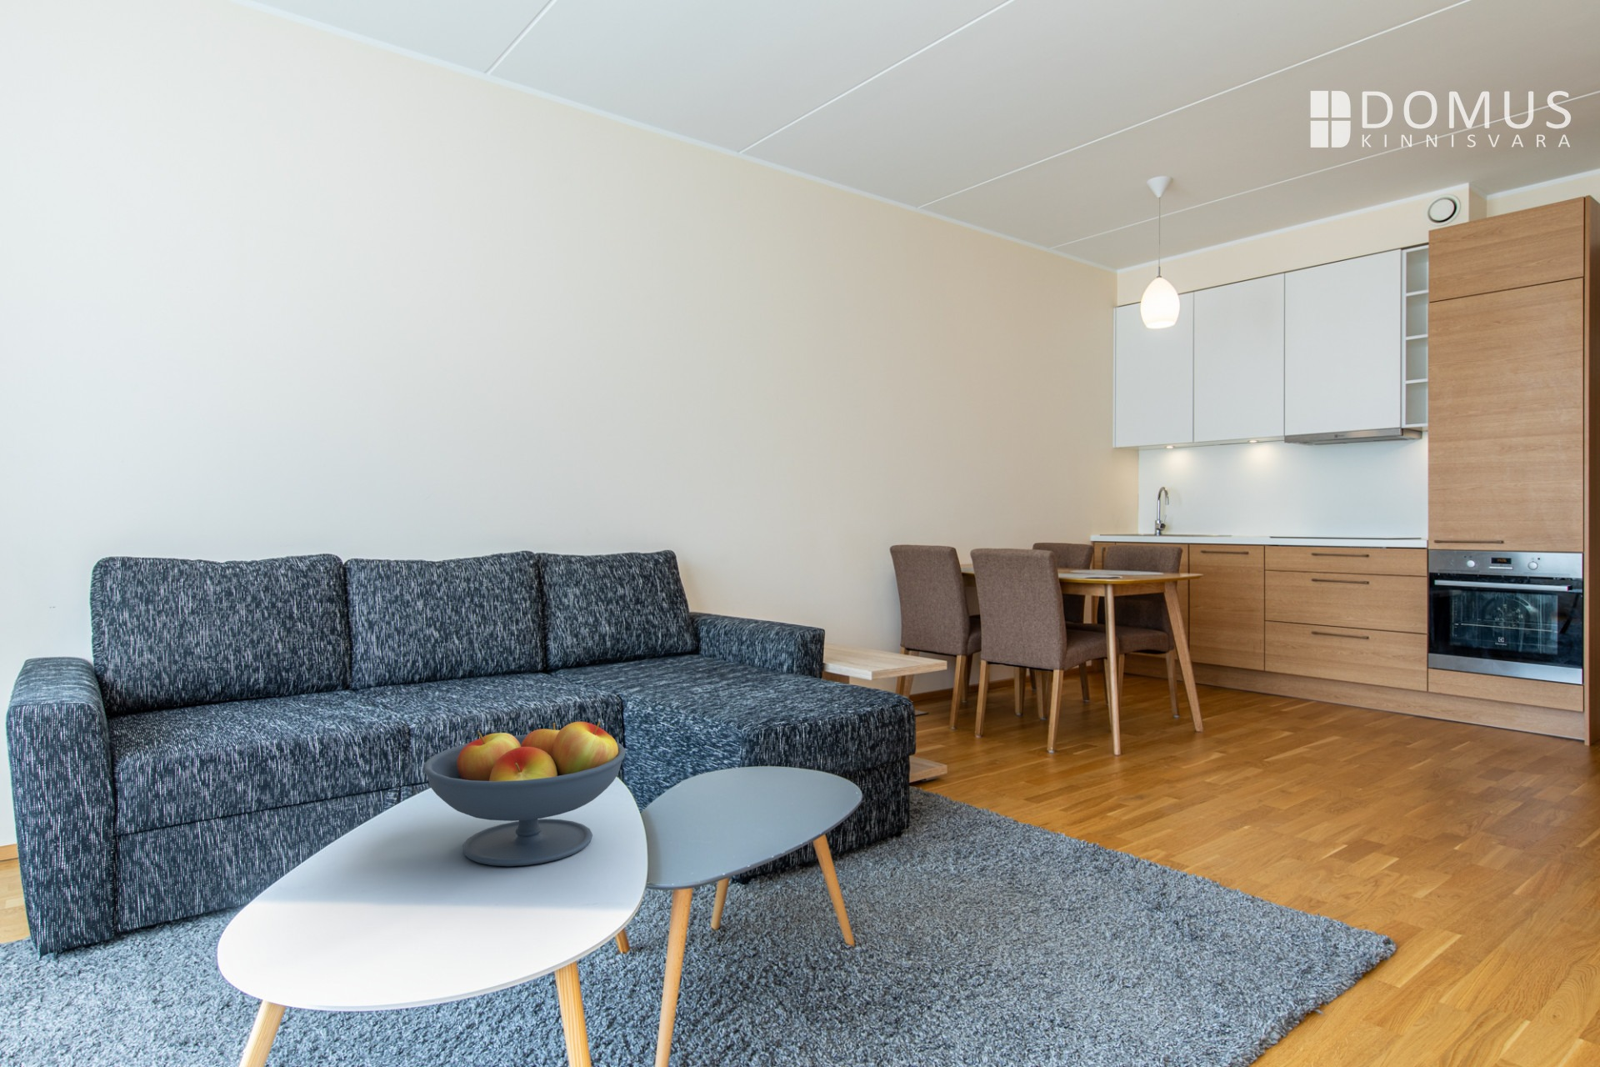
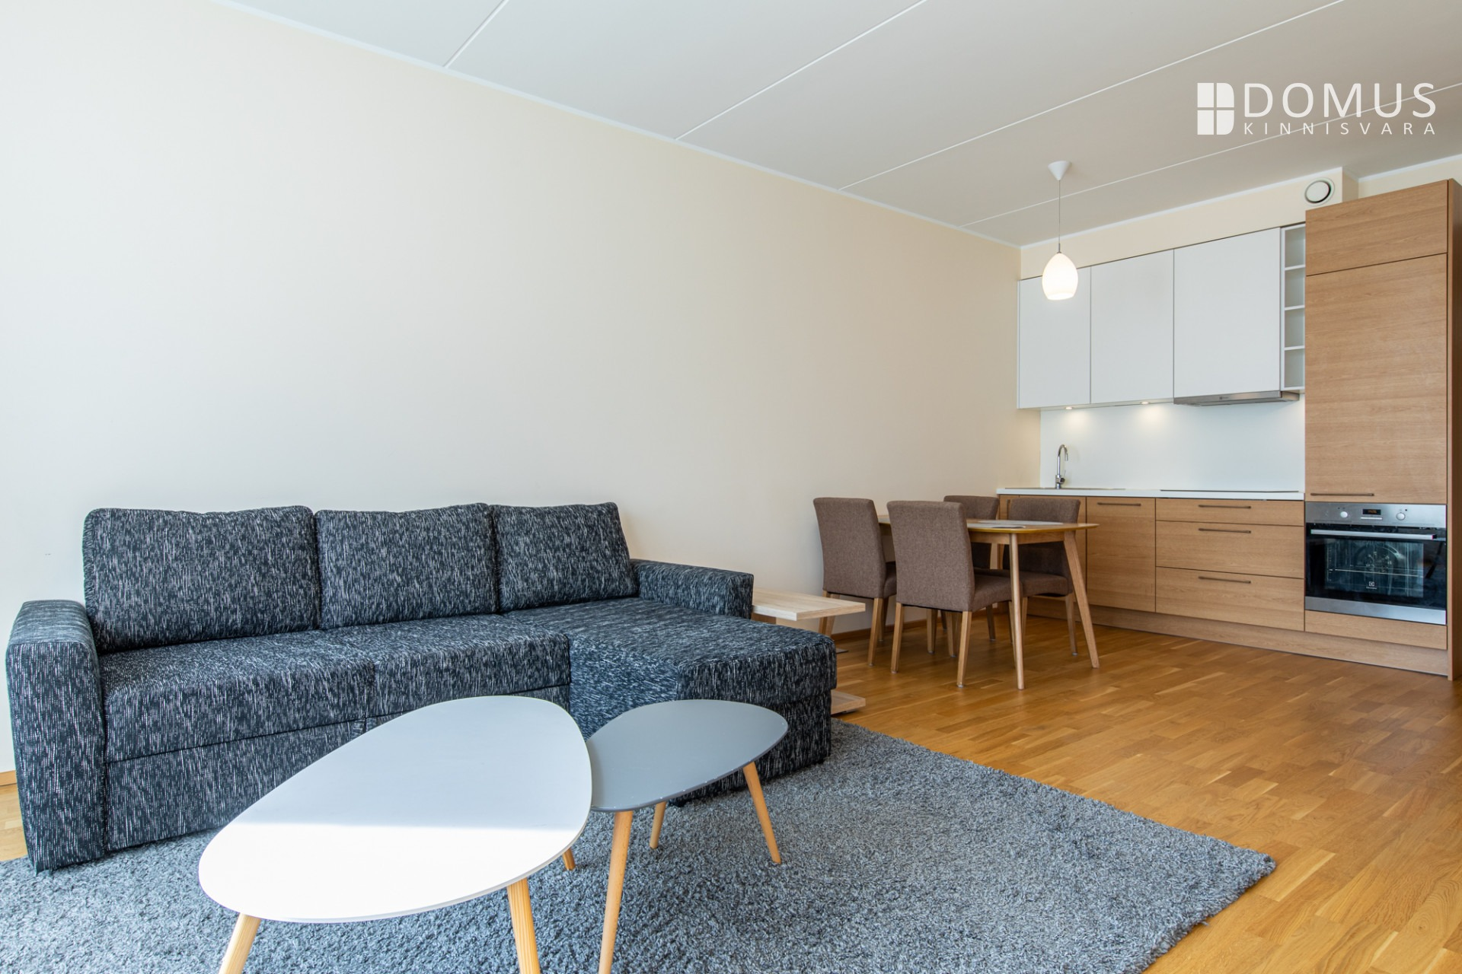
- fruit bowl [424,720,626,867]
